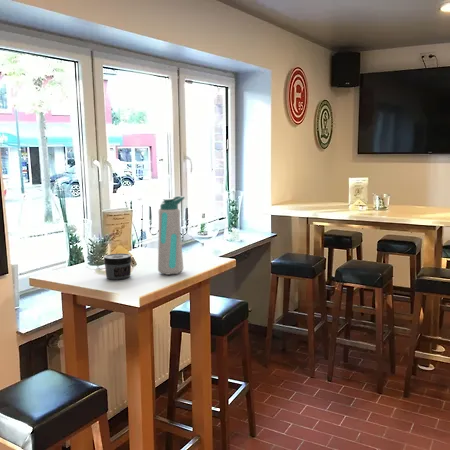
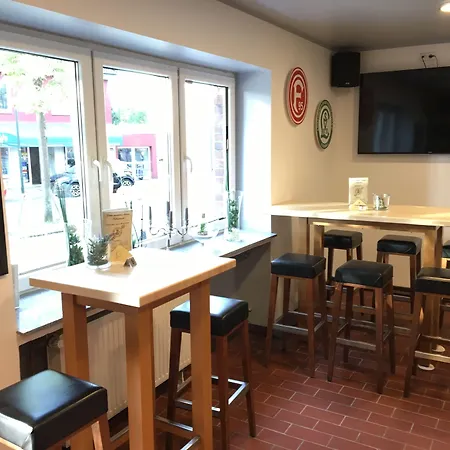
- water bottle [157,195,186,276]
- jar [103,252,133,281]
